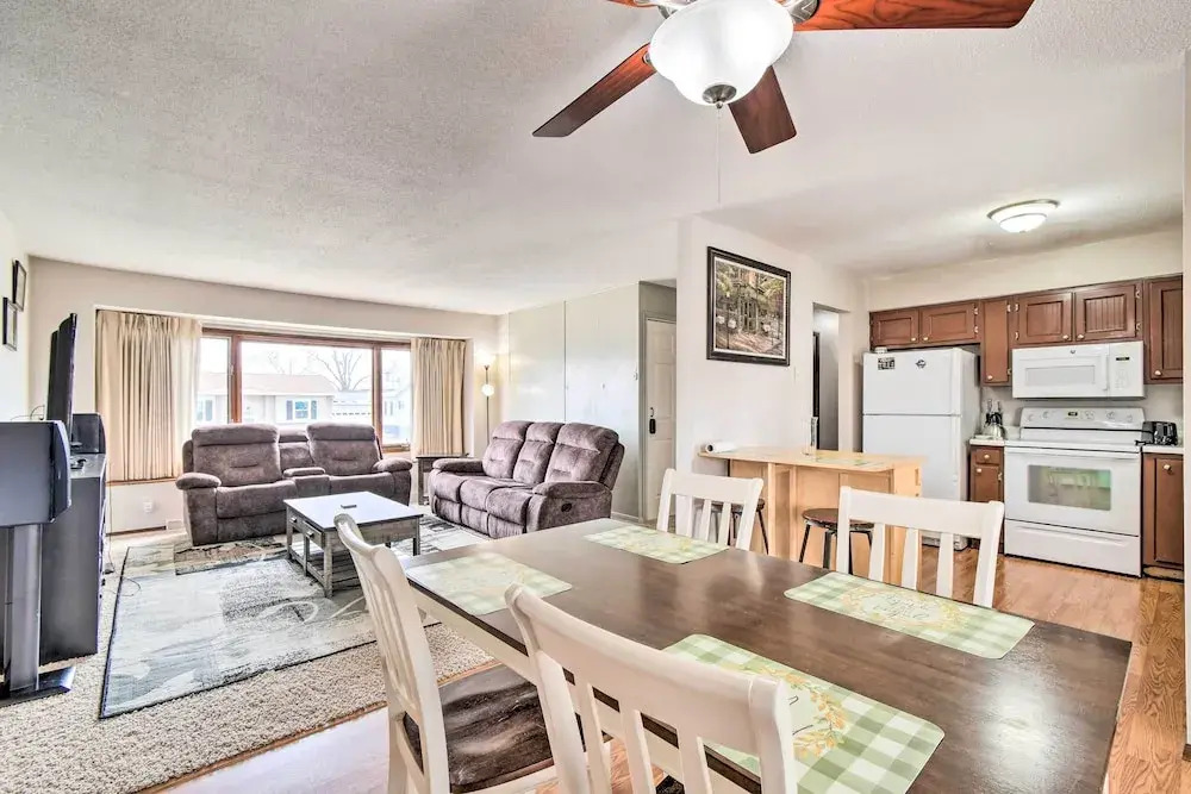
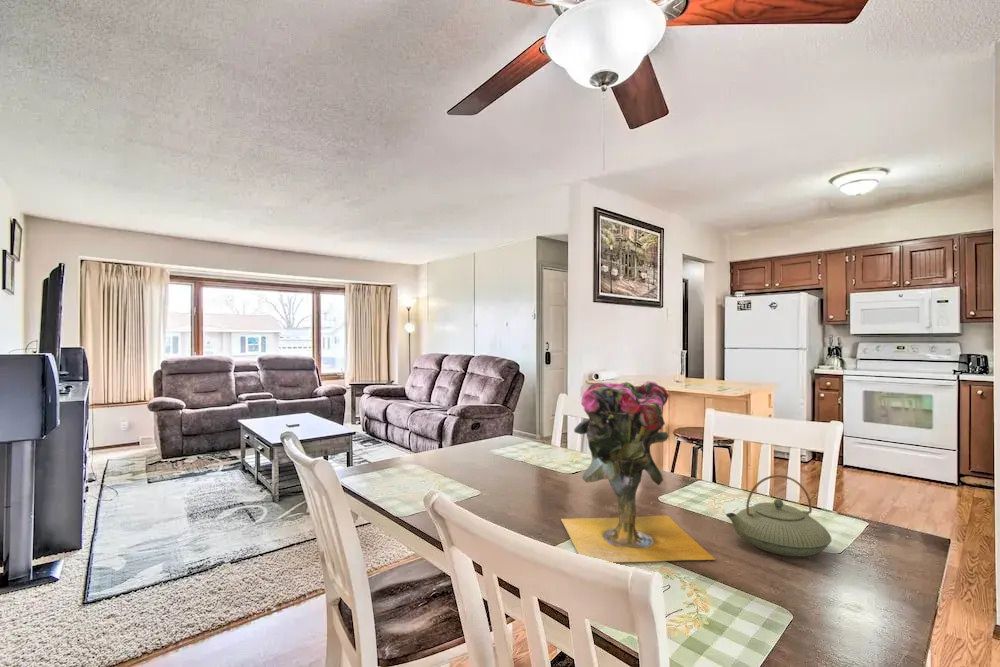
+ teapot [725,474,832,558]
+ vase [560,380,717,563]
